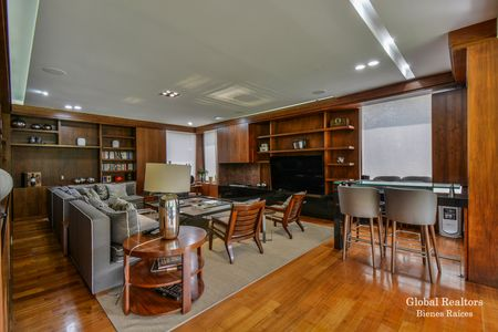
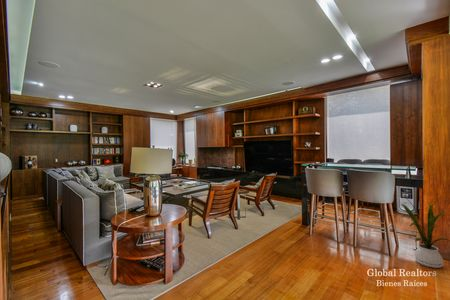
+ house plant [397,194,450,269]
